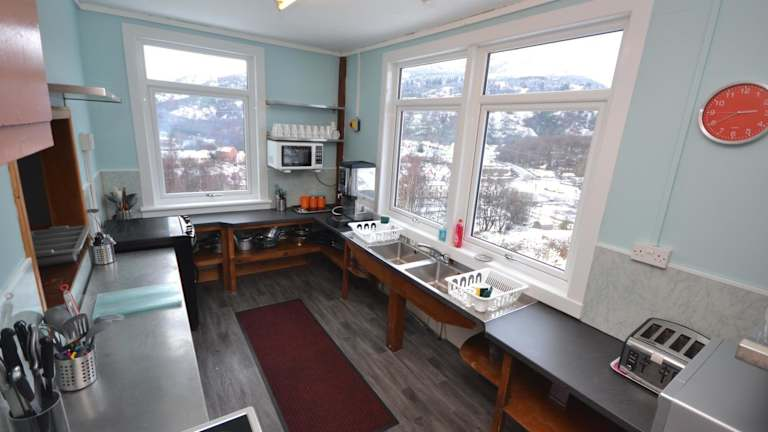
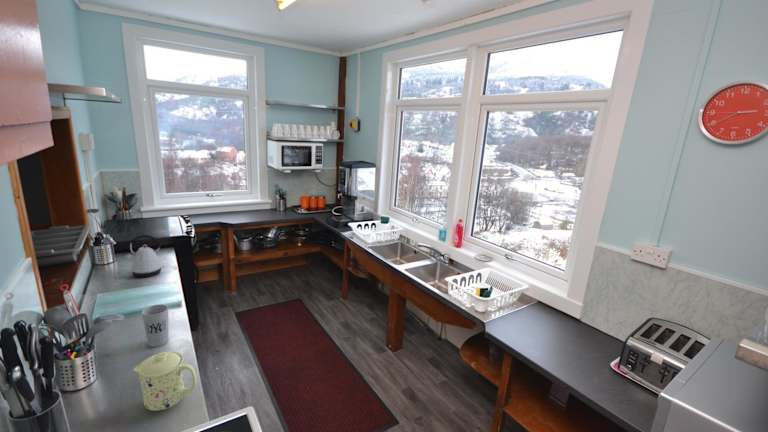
+ cup [141,303,170,348]
+ mug [133,351,198,412]
+ kettle [124,234,166,278]
